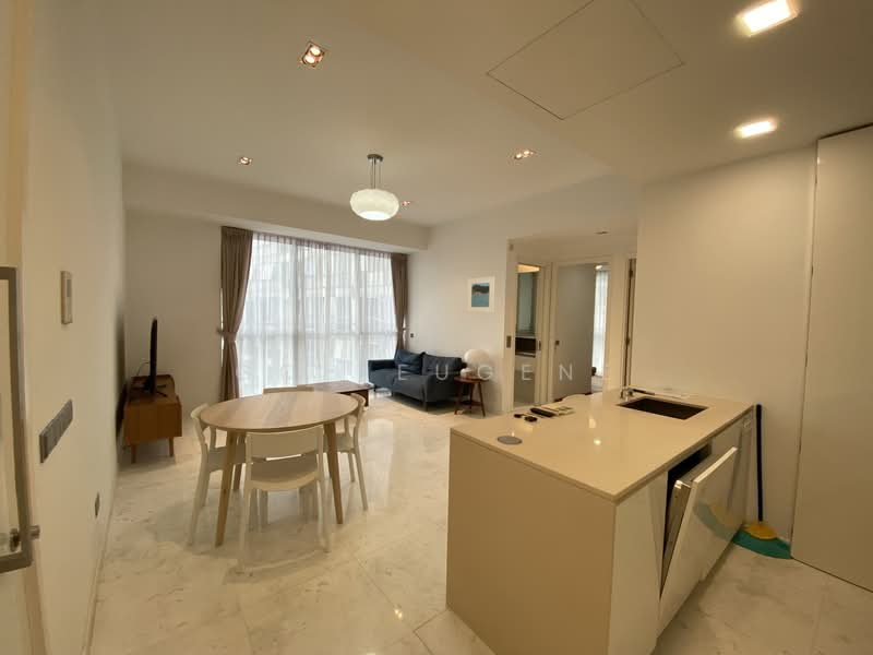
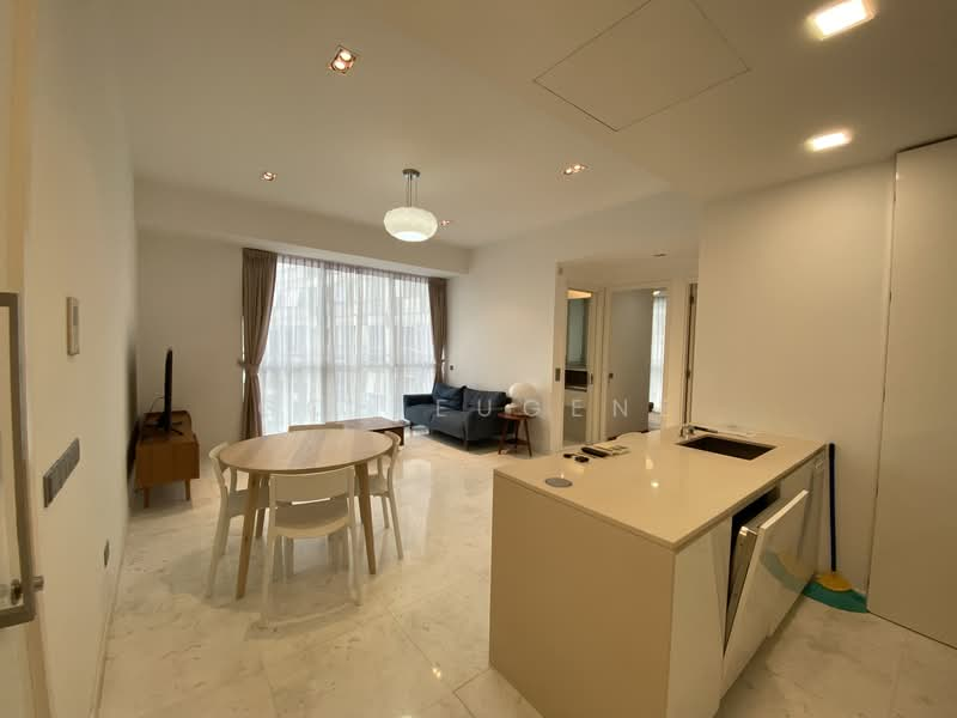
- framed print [466,275,495,313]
